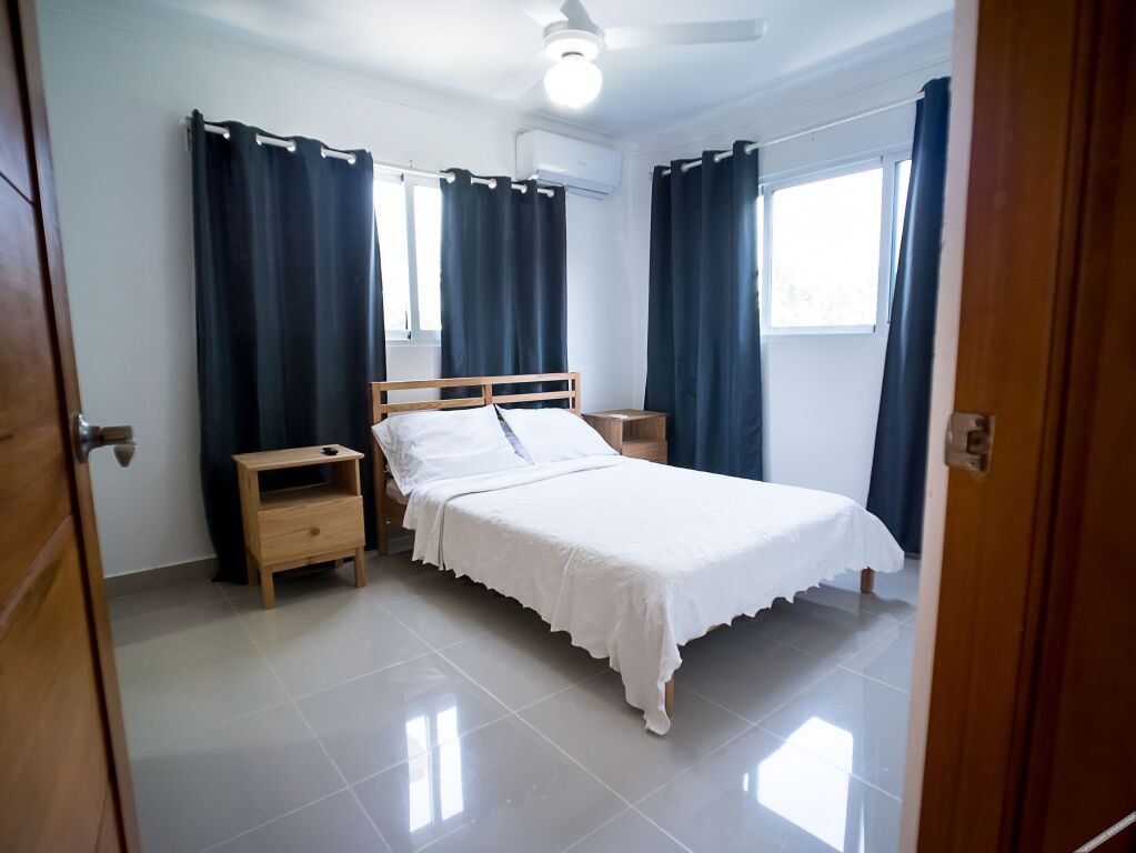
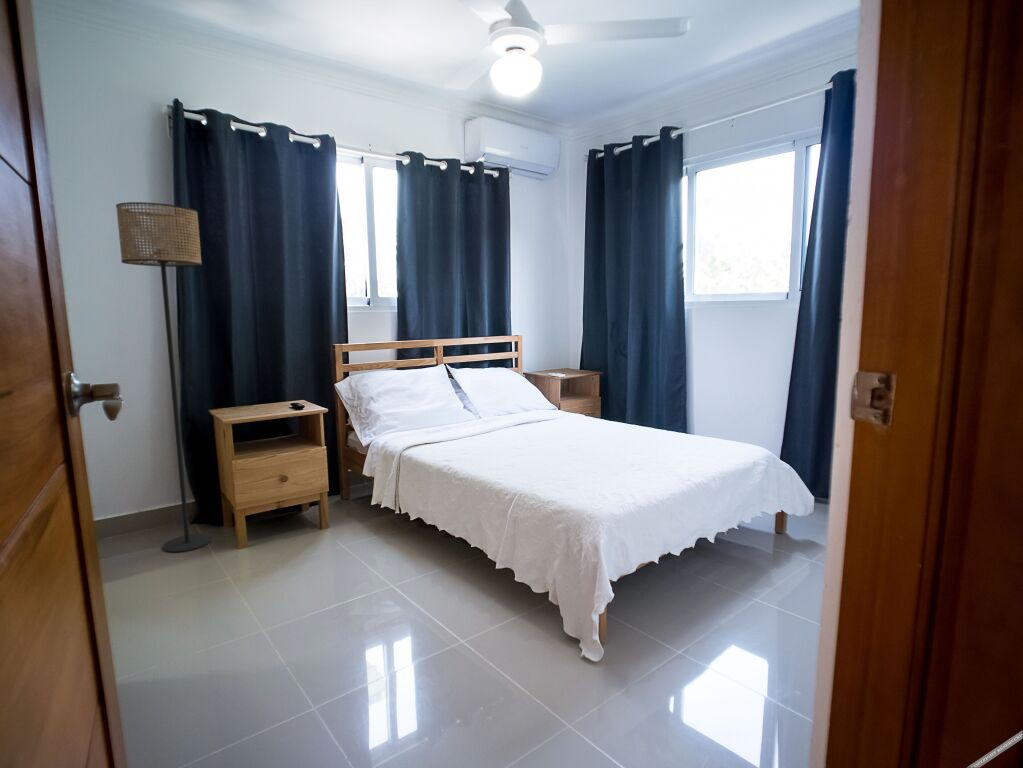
+ floor lamp [115,201,212,553]
